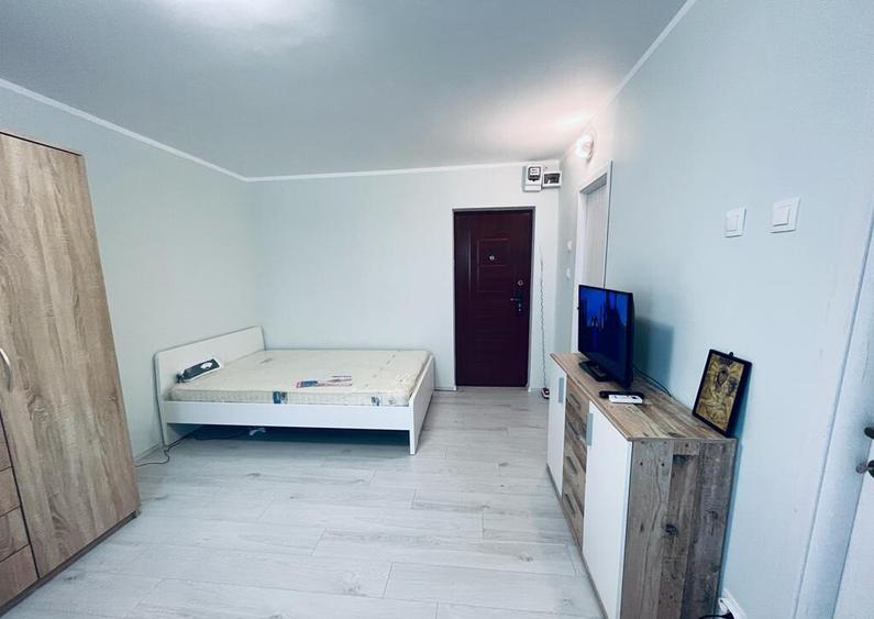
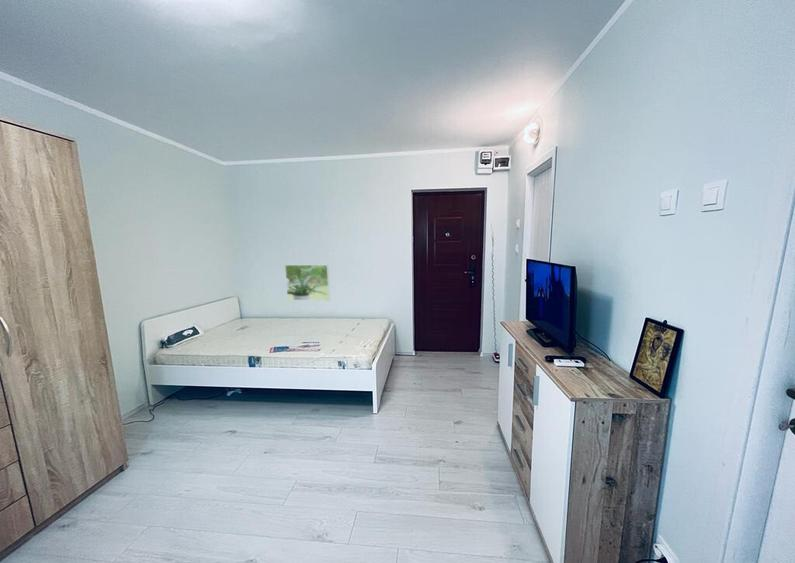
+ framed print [284,264,331,302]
